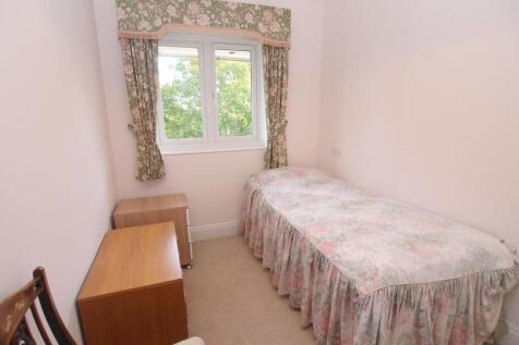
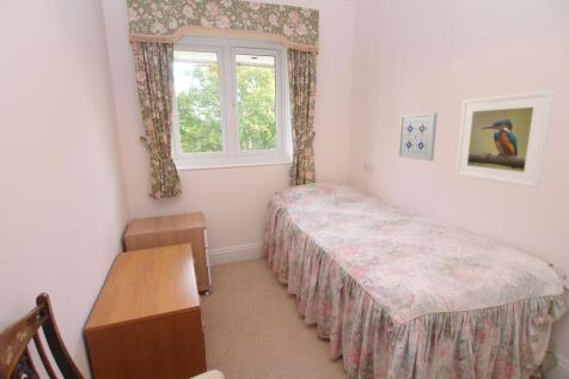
+ wall art [397,111,439,161]
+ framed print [454,88,556,190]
